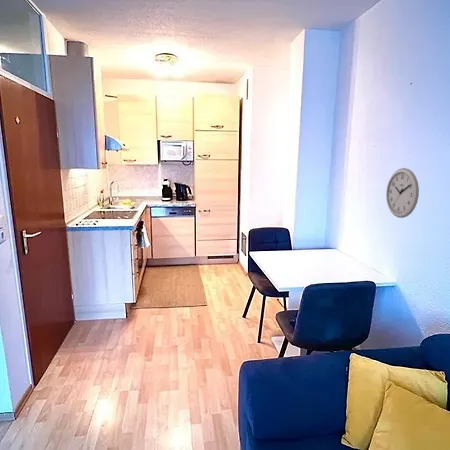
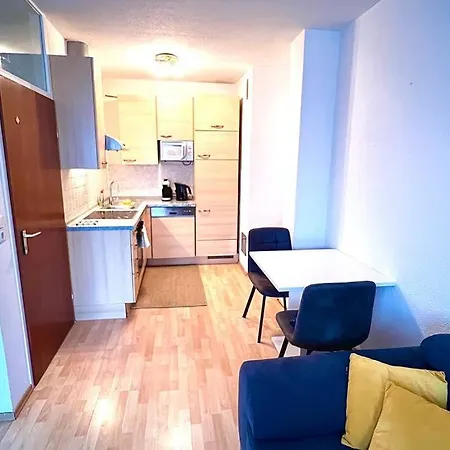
- wall clock [385,167,420,219]
